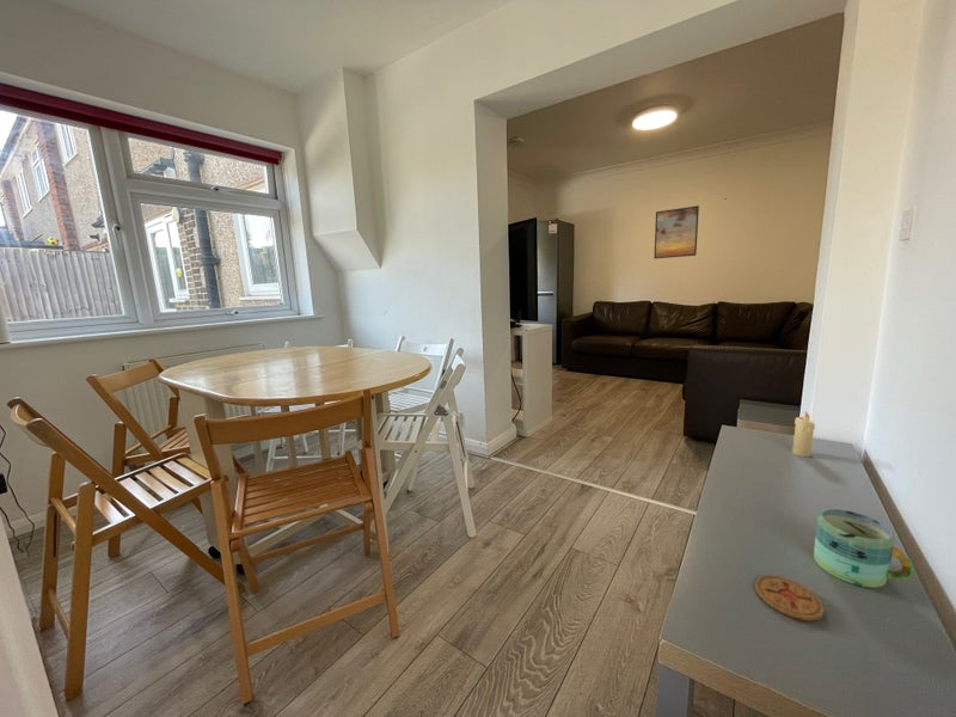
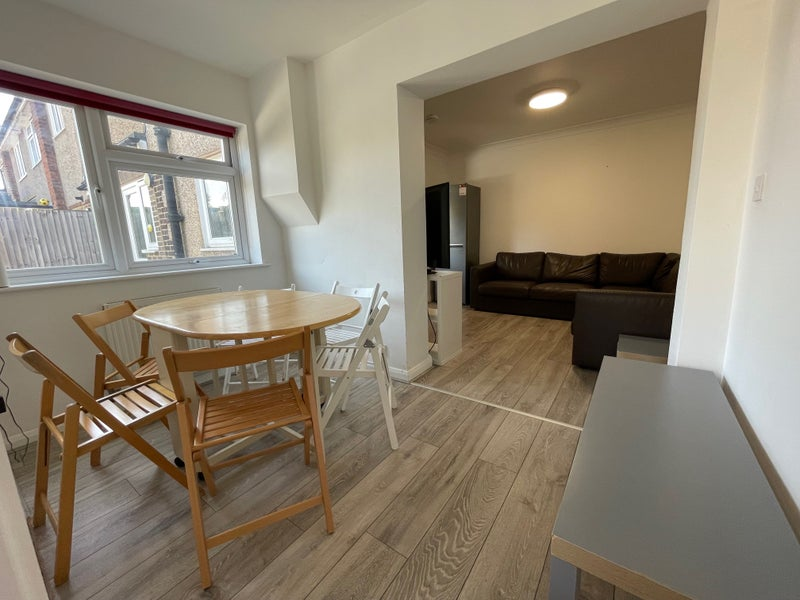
- coaster [754,575,826,621]
- mug [813,508,915,589]
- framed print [654,204,700,259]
- candle [791,410,816,458]
